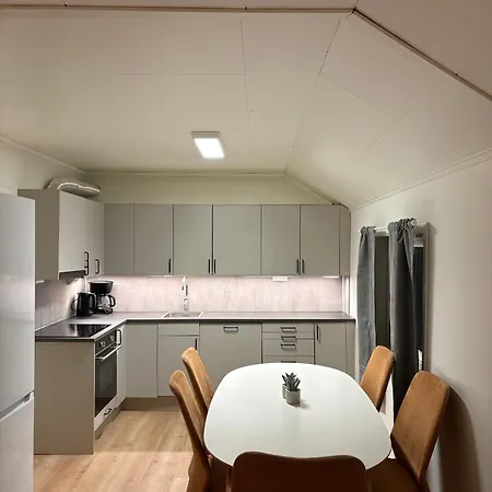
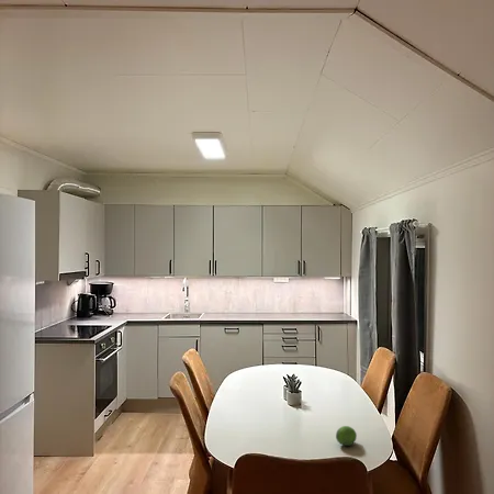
+ fruit [335,425,358,447]
